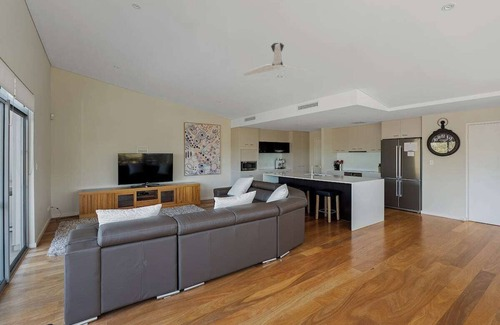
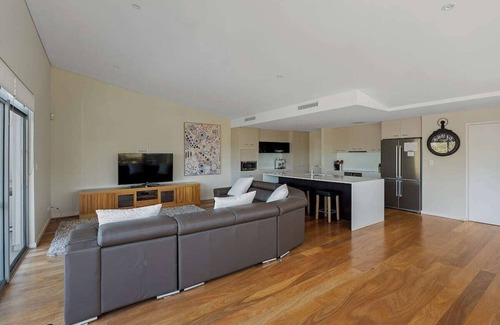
- ceiling fan [242,42,313,77]
